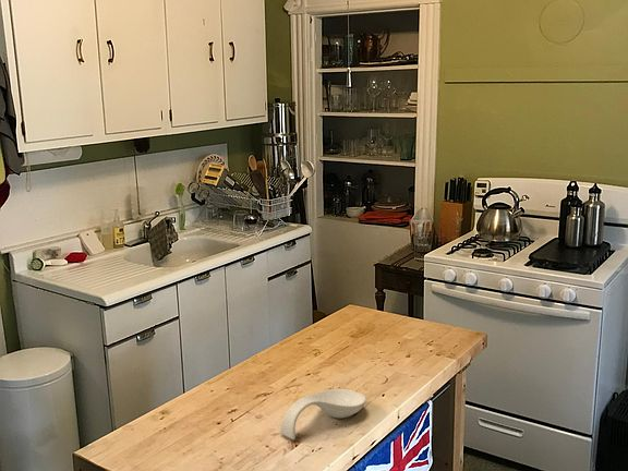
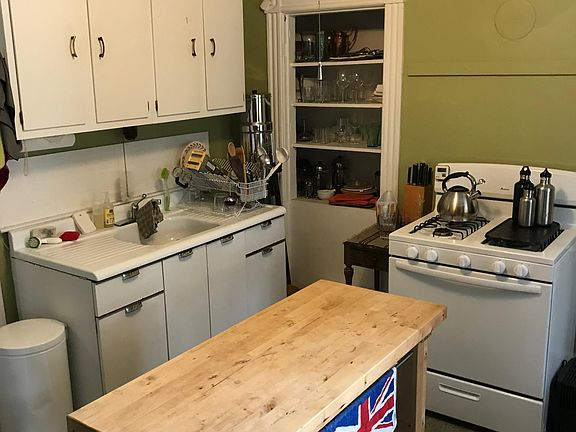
- spoon rest [279,388,367,440]
